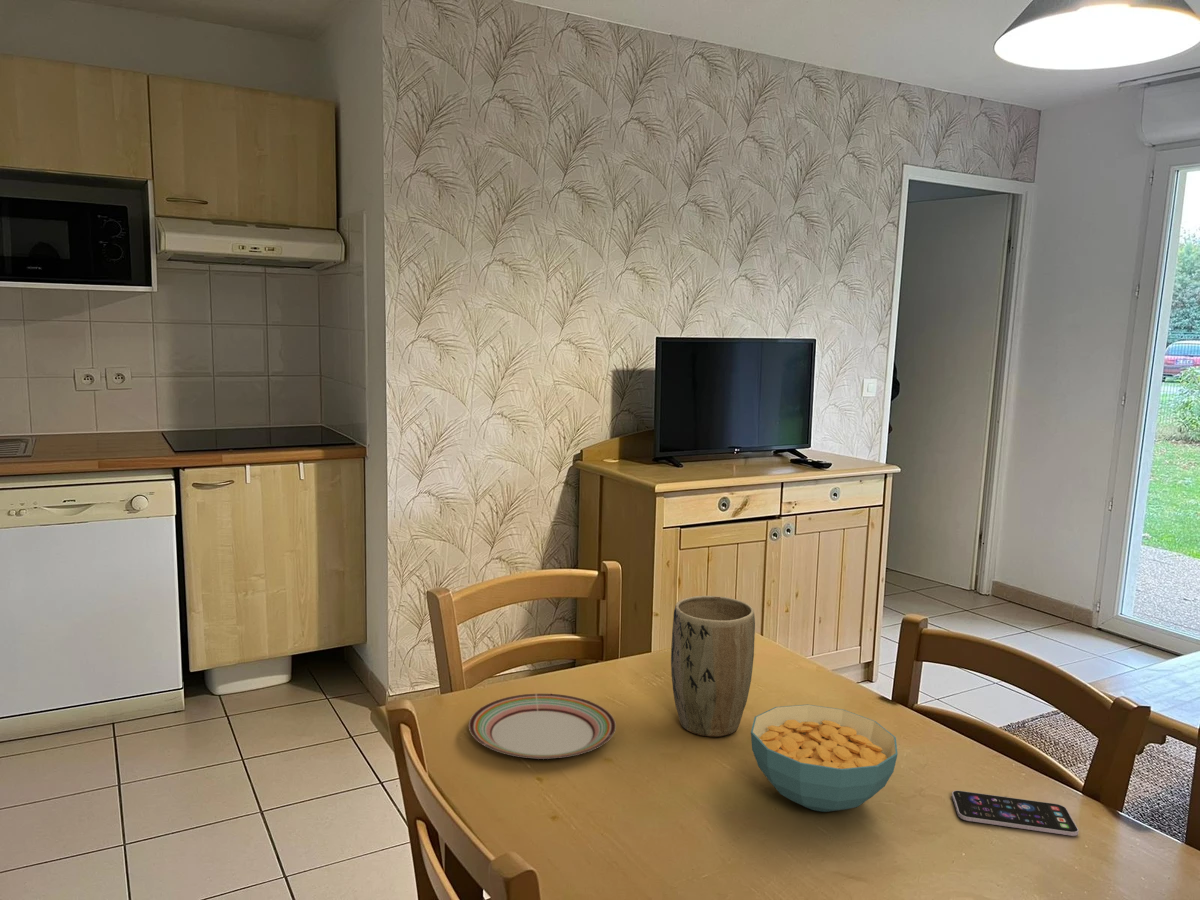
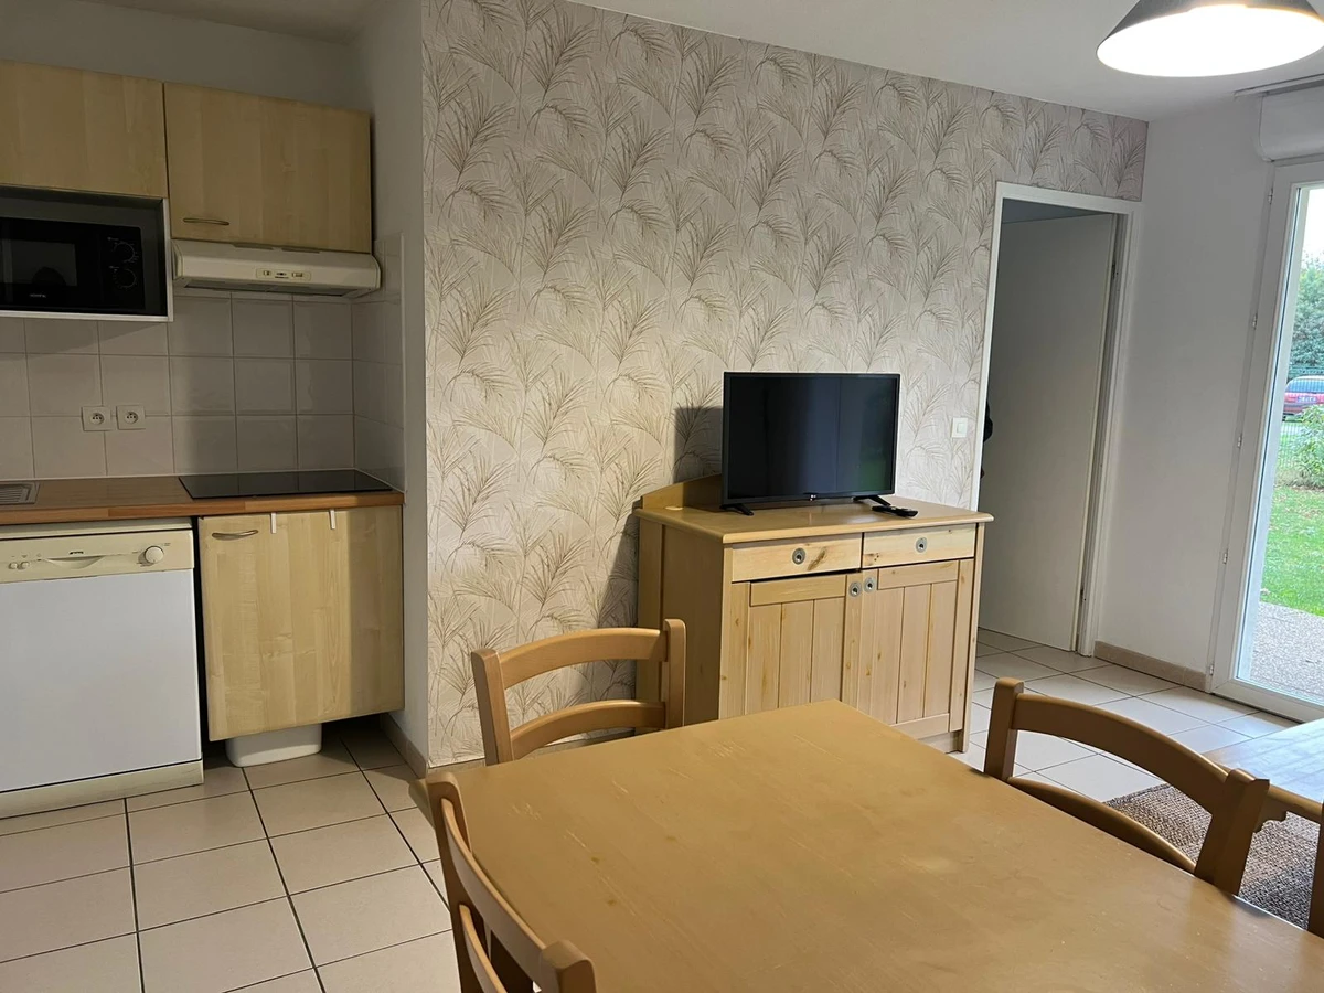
- plate [468,693,617,760]
- smartphone [951,789,1080,837]
- plant pot [670,595,756,738]
- cereal bowl [750,703,899,813]
